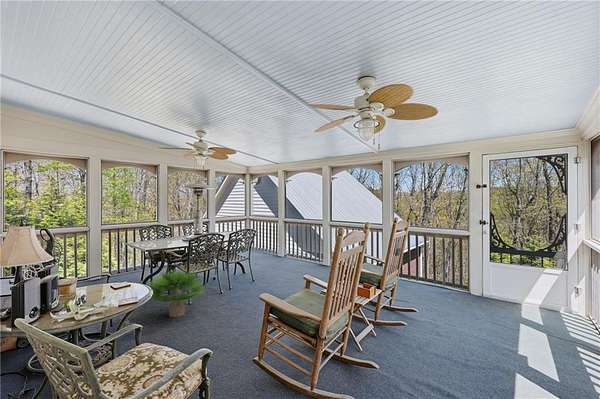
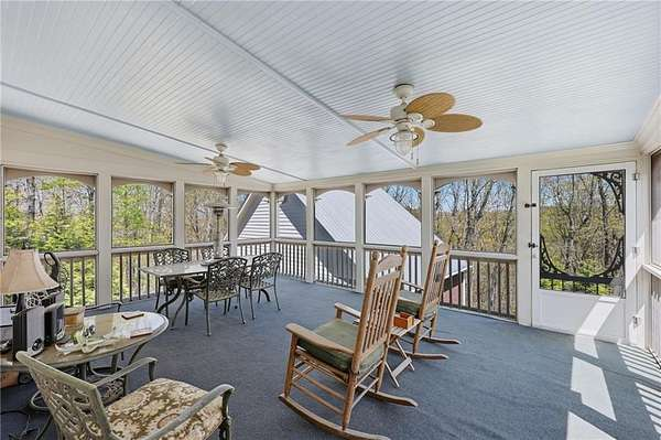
- potted plant [147,268,207,318]
